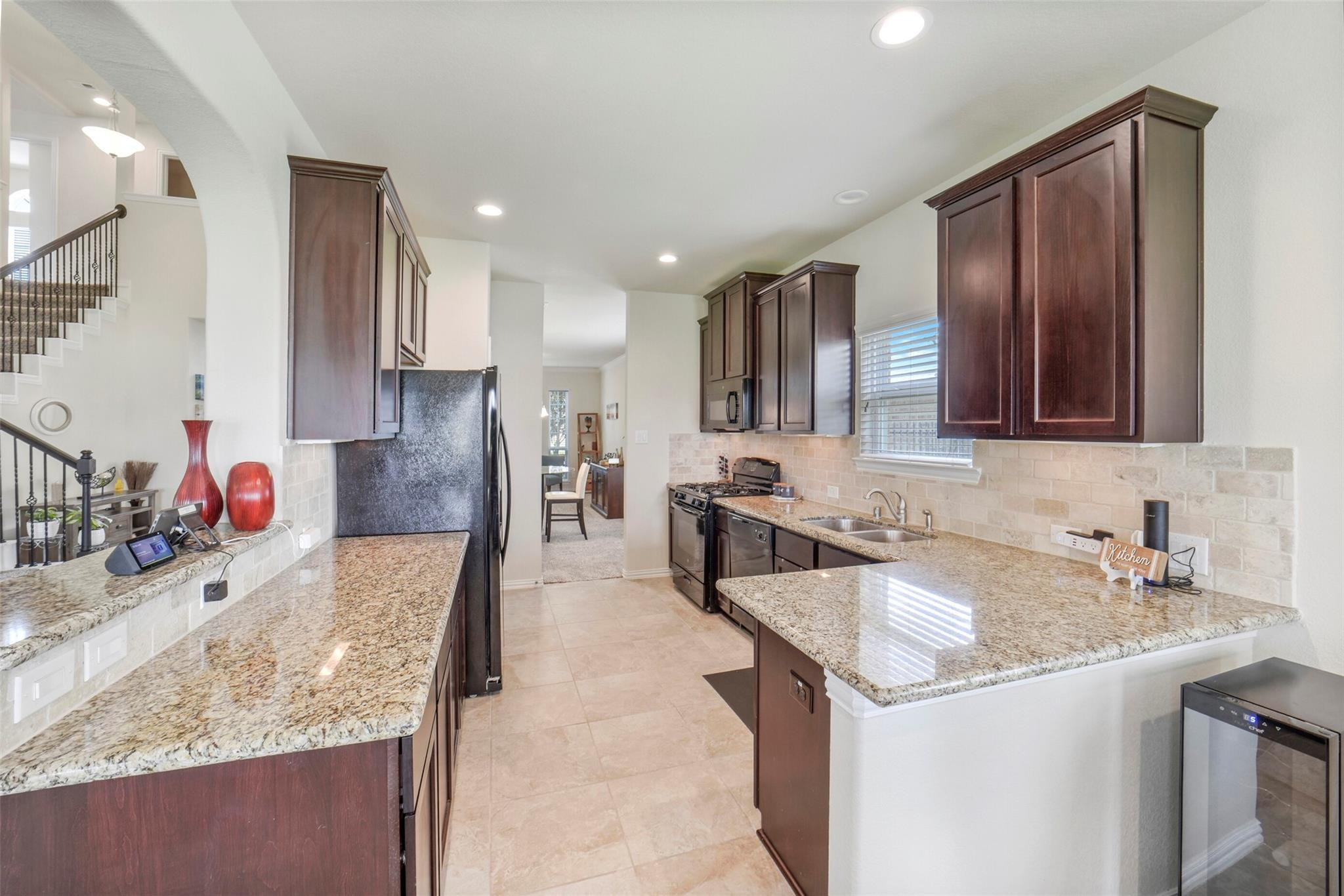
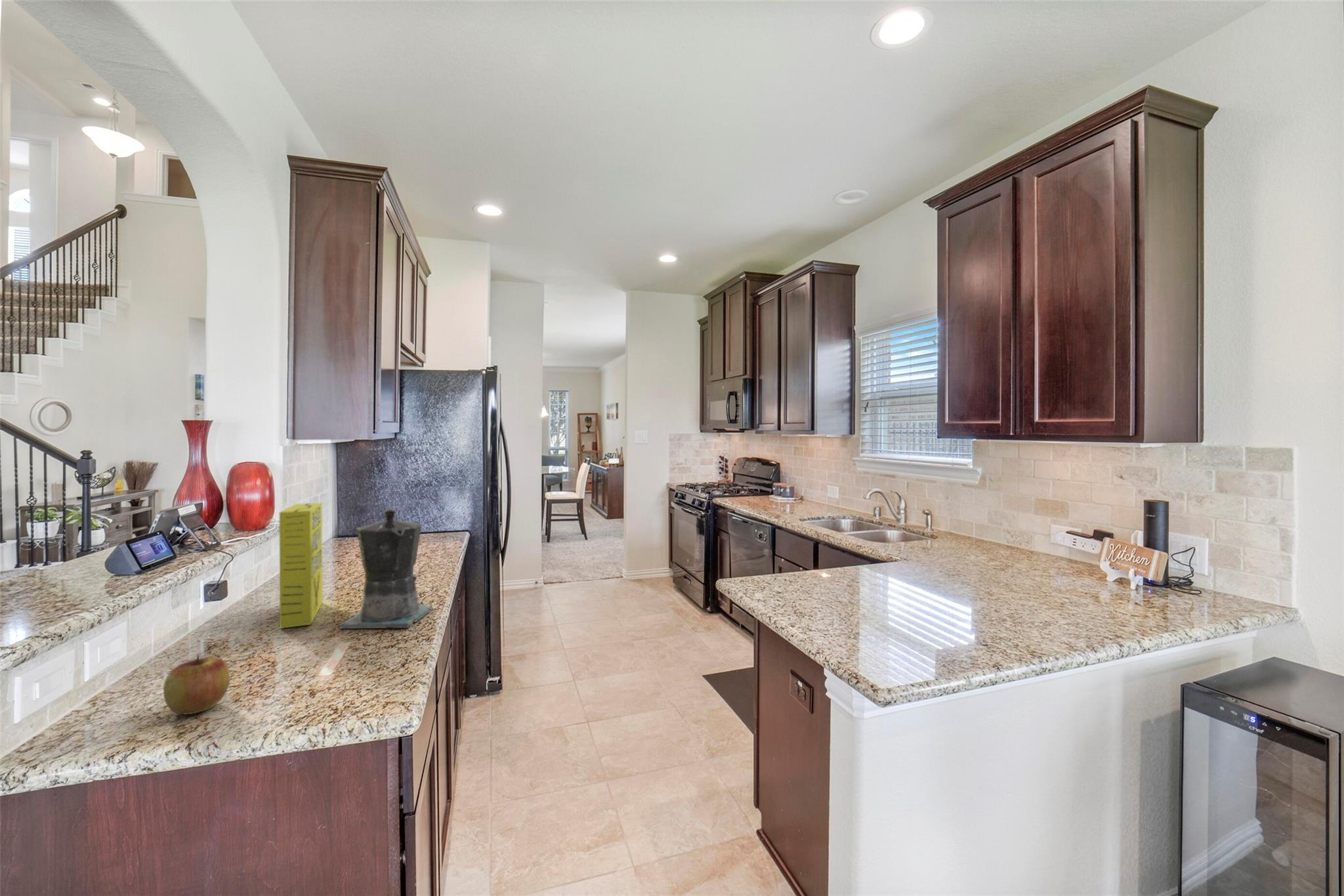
+ coffee maker [339,508,432,629]
+ apple [163,653,230,715]
+ cereal box [279,502,324,629]
